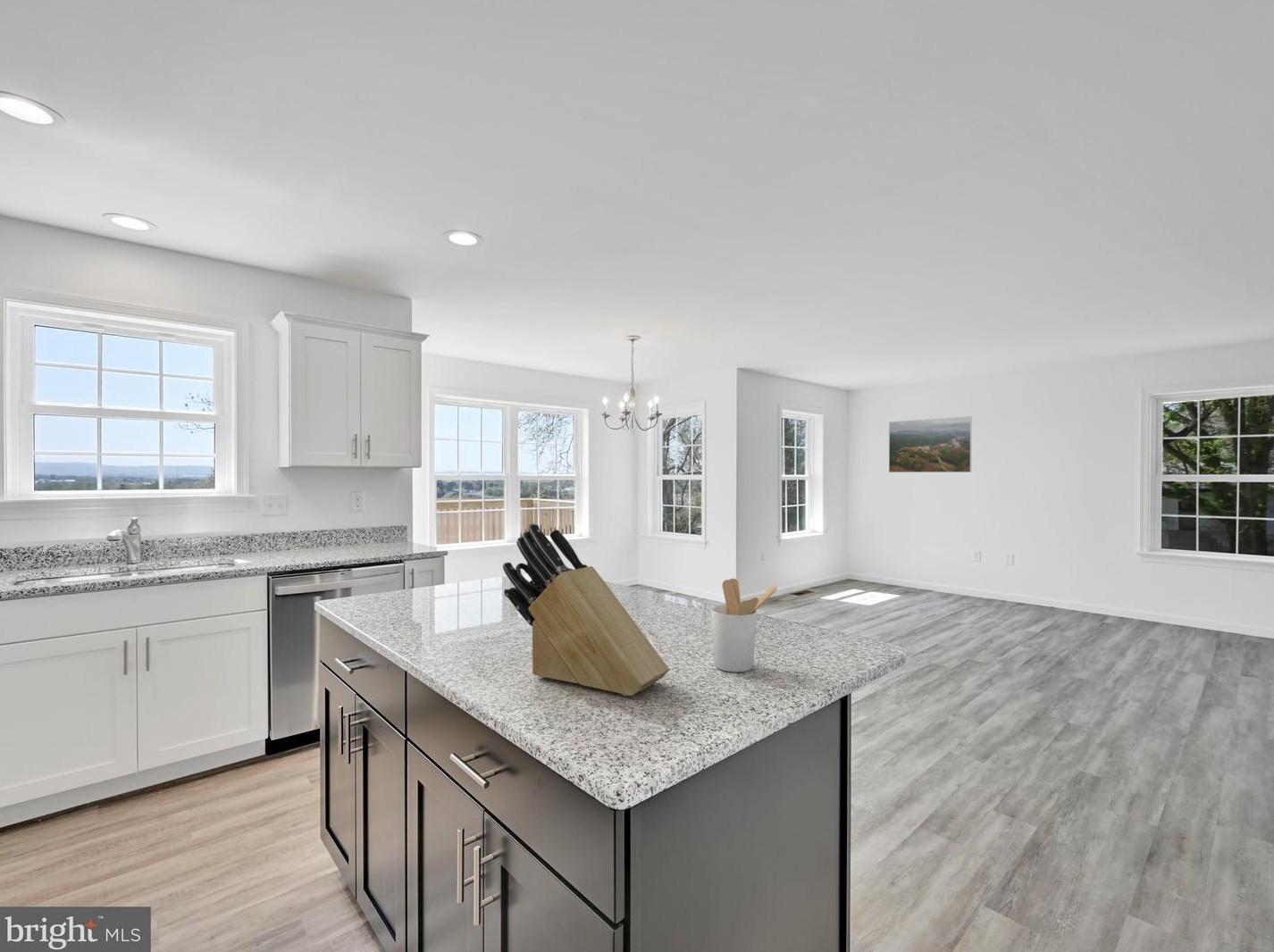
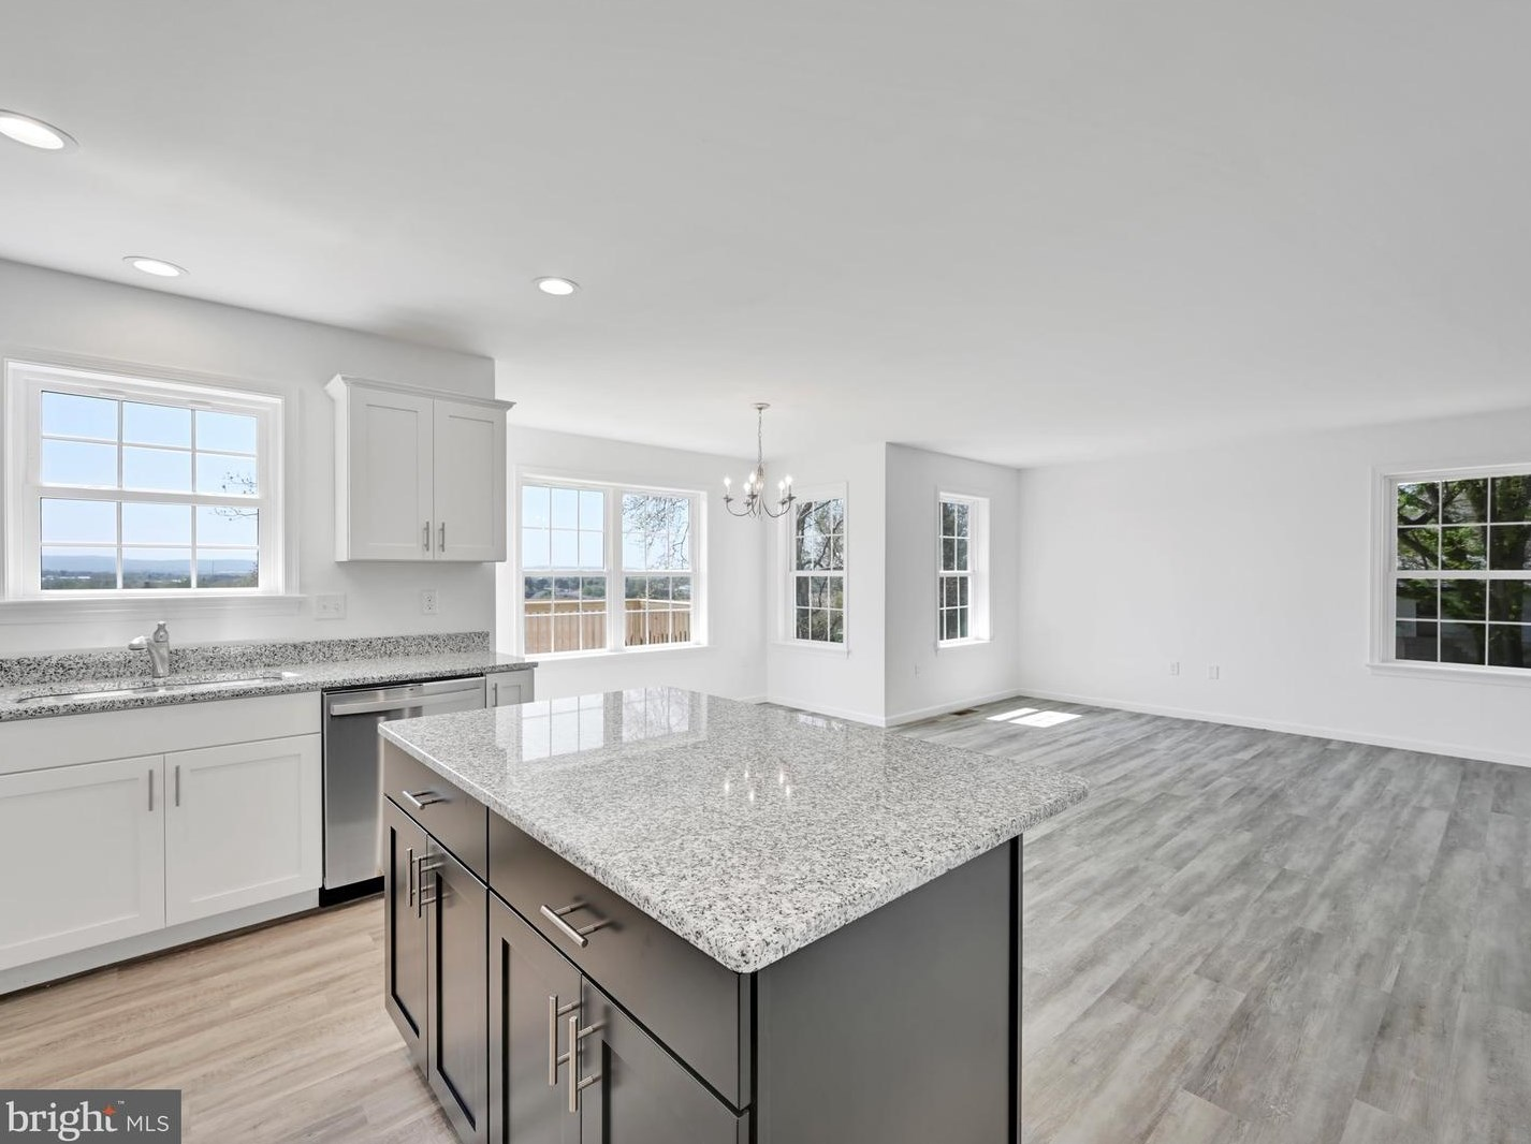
- utensil holder [710,578,778,672]
- knife block [502,522,670,697]
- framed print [888,415,973,473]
